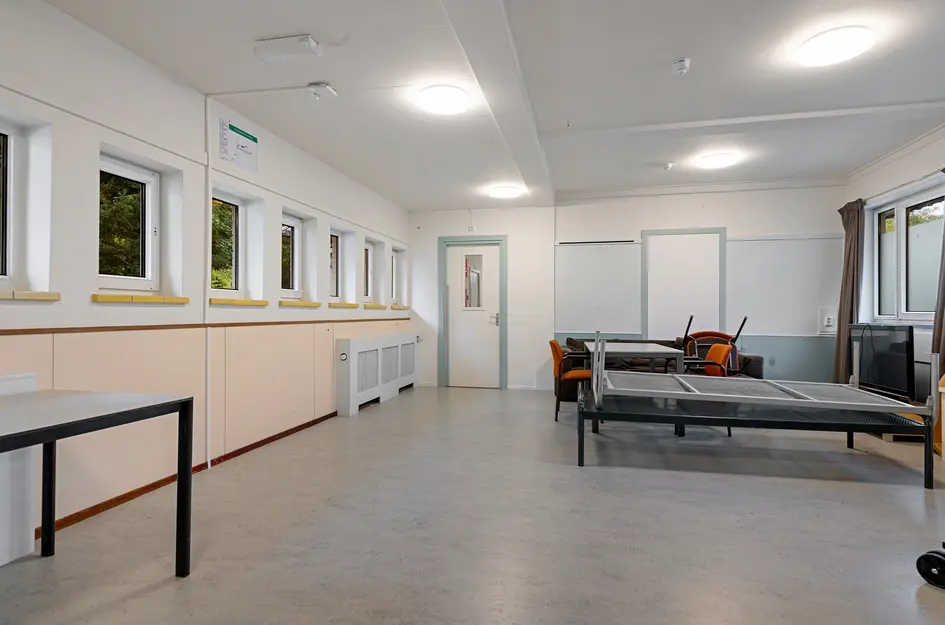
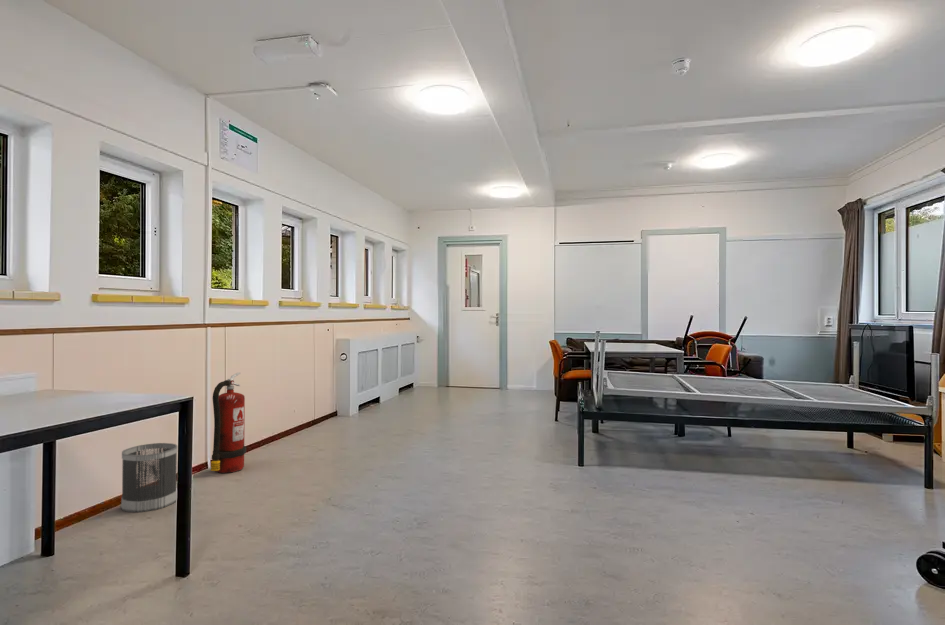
+ wastebasket [120,442,178,513]
+ fire extinguisher [210,372,247,474]
